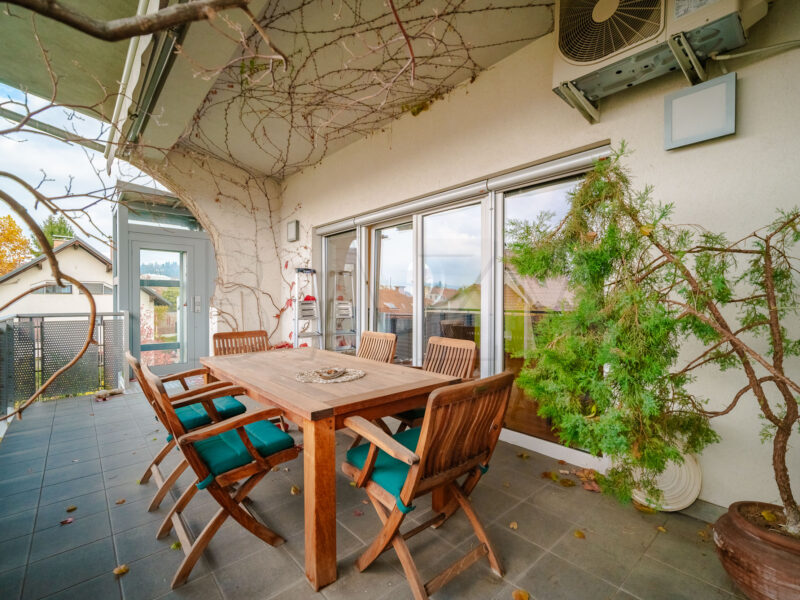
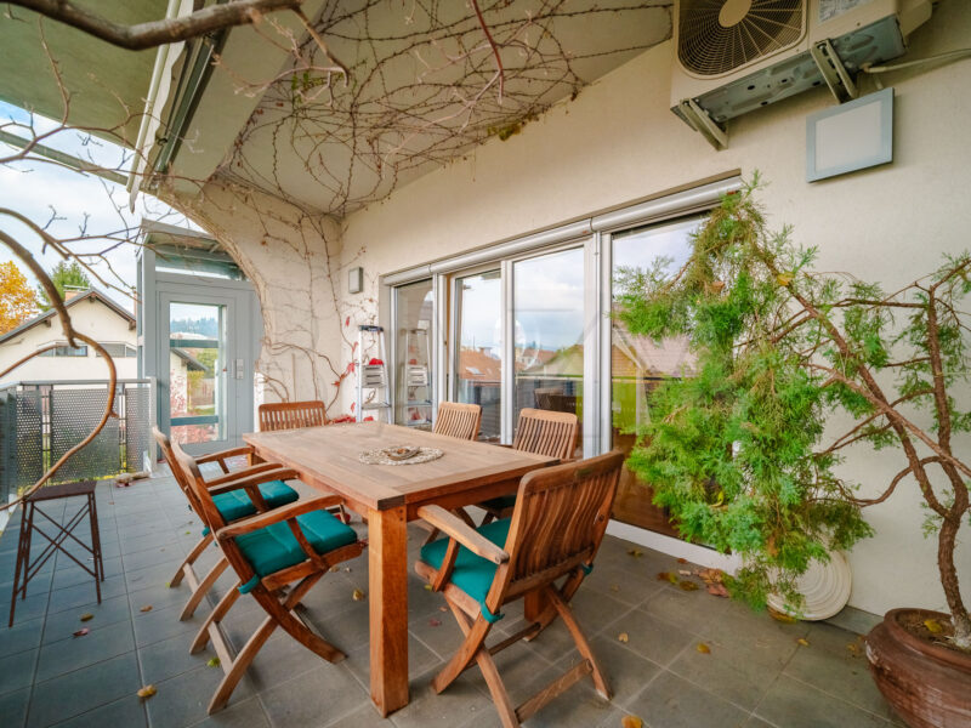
+ side table [7,479,106,630]
